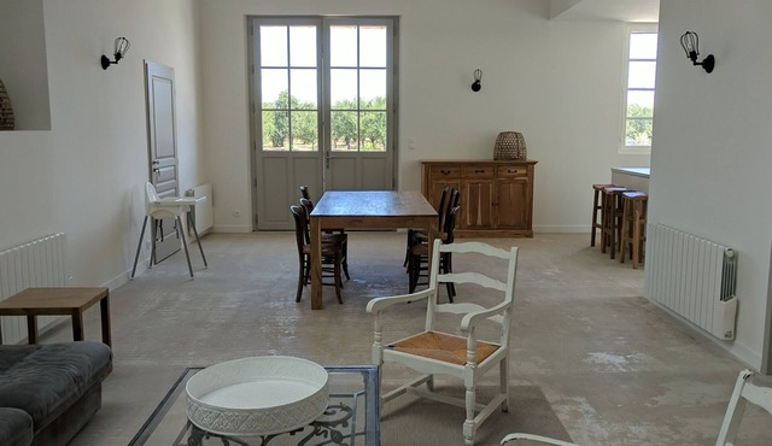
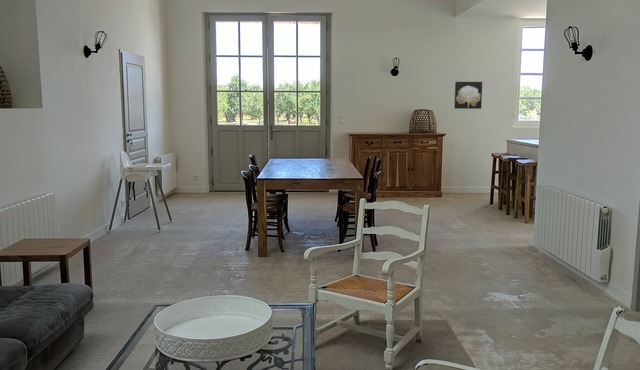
+ wall art [453,81,483,110]
